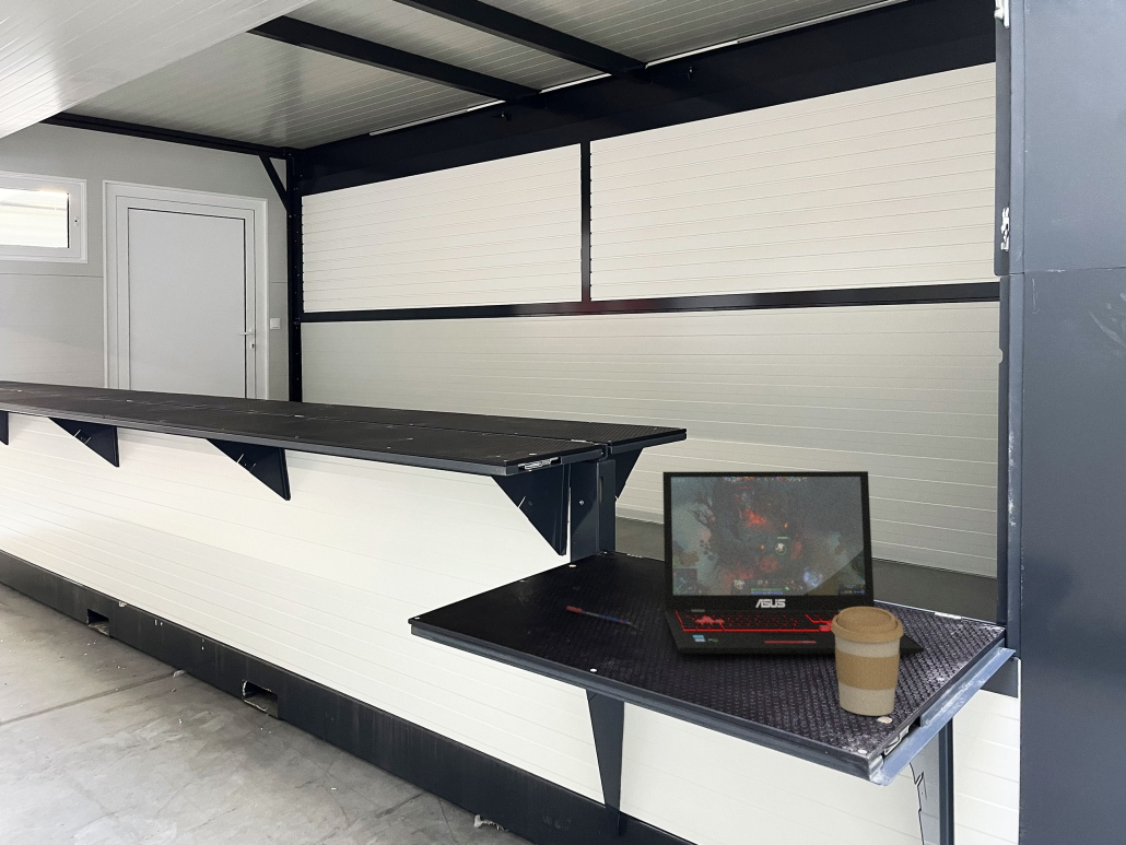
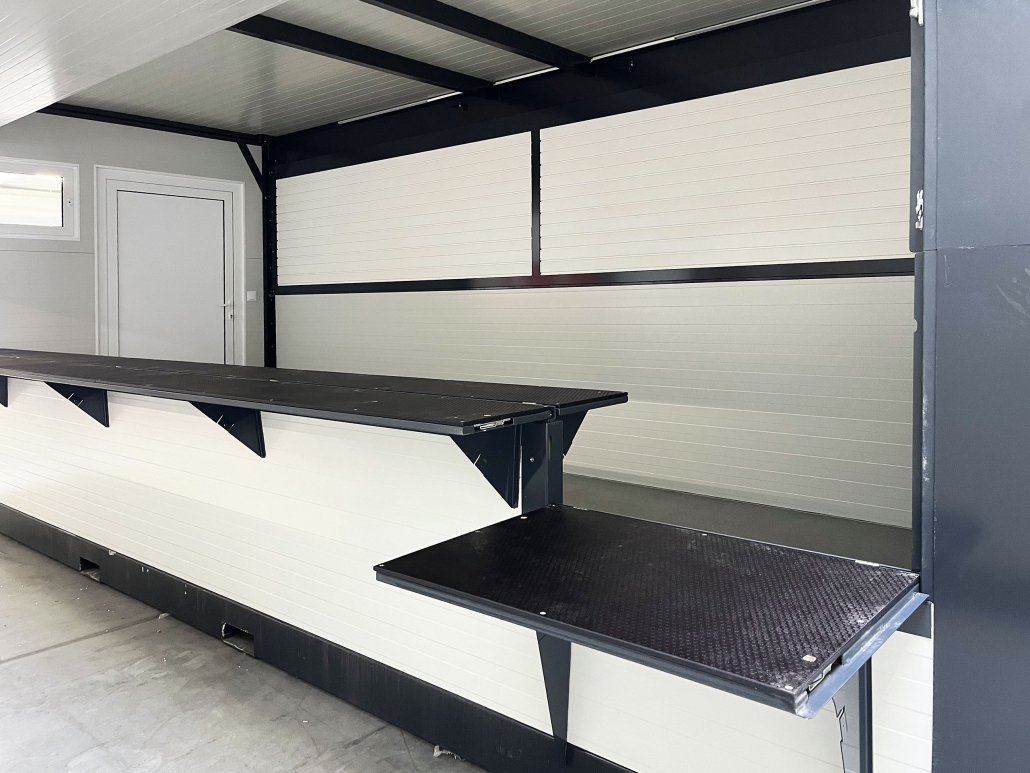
- coffee cup [831,607,905,717]
- pen [565,606,632,625]
- laptop [661,470,925,655]
